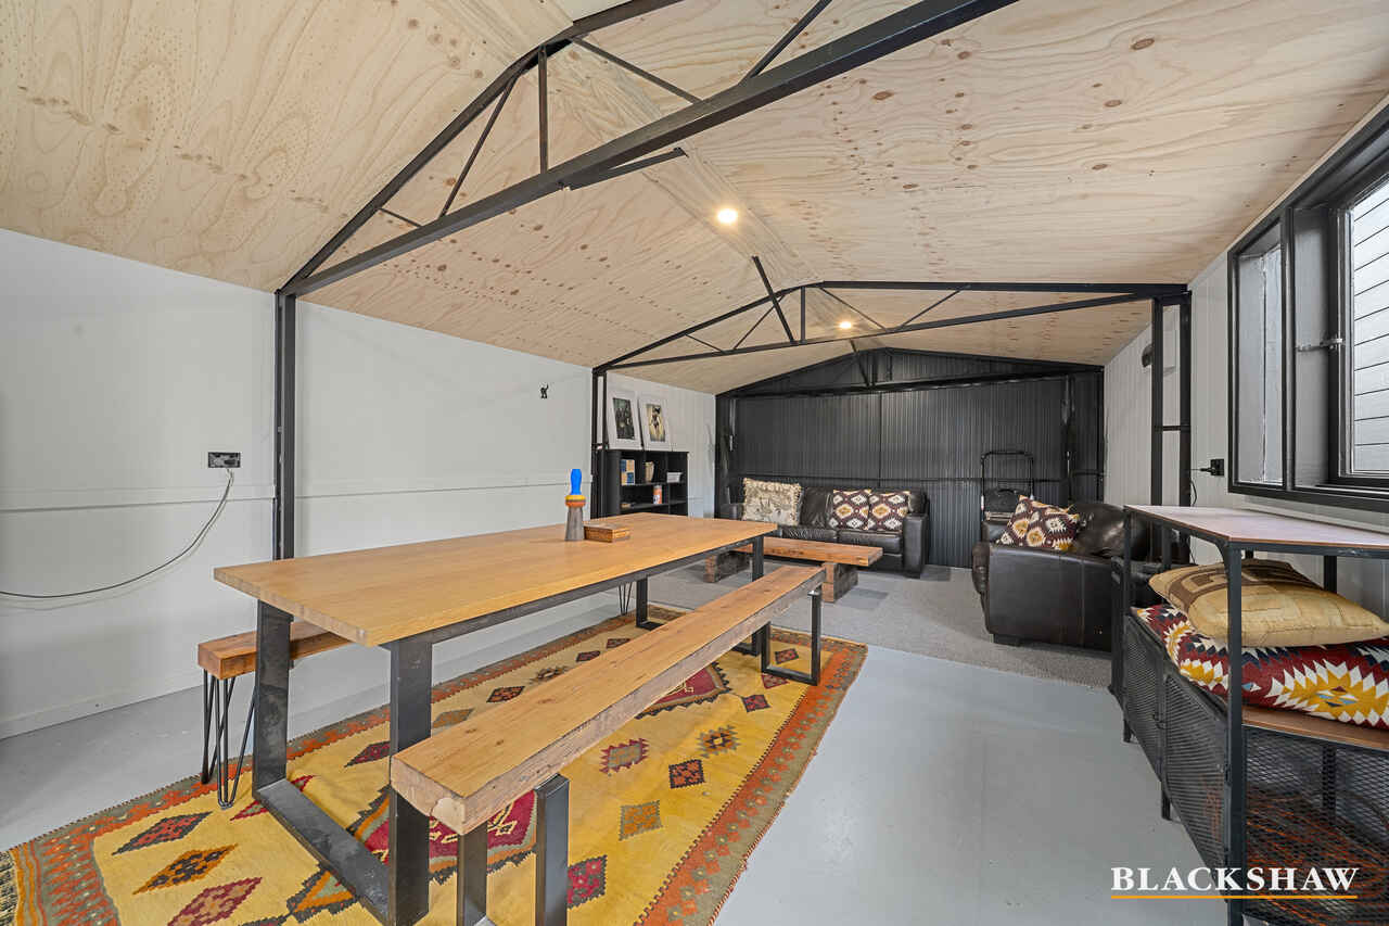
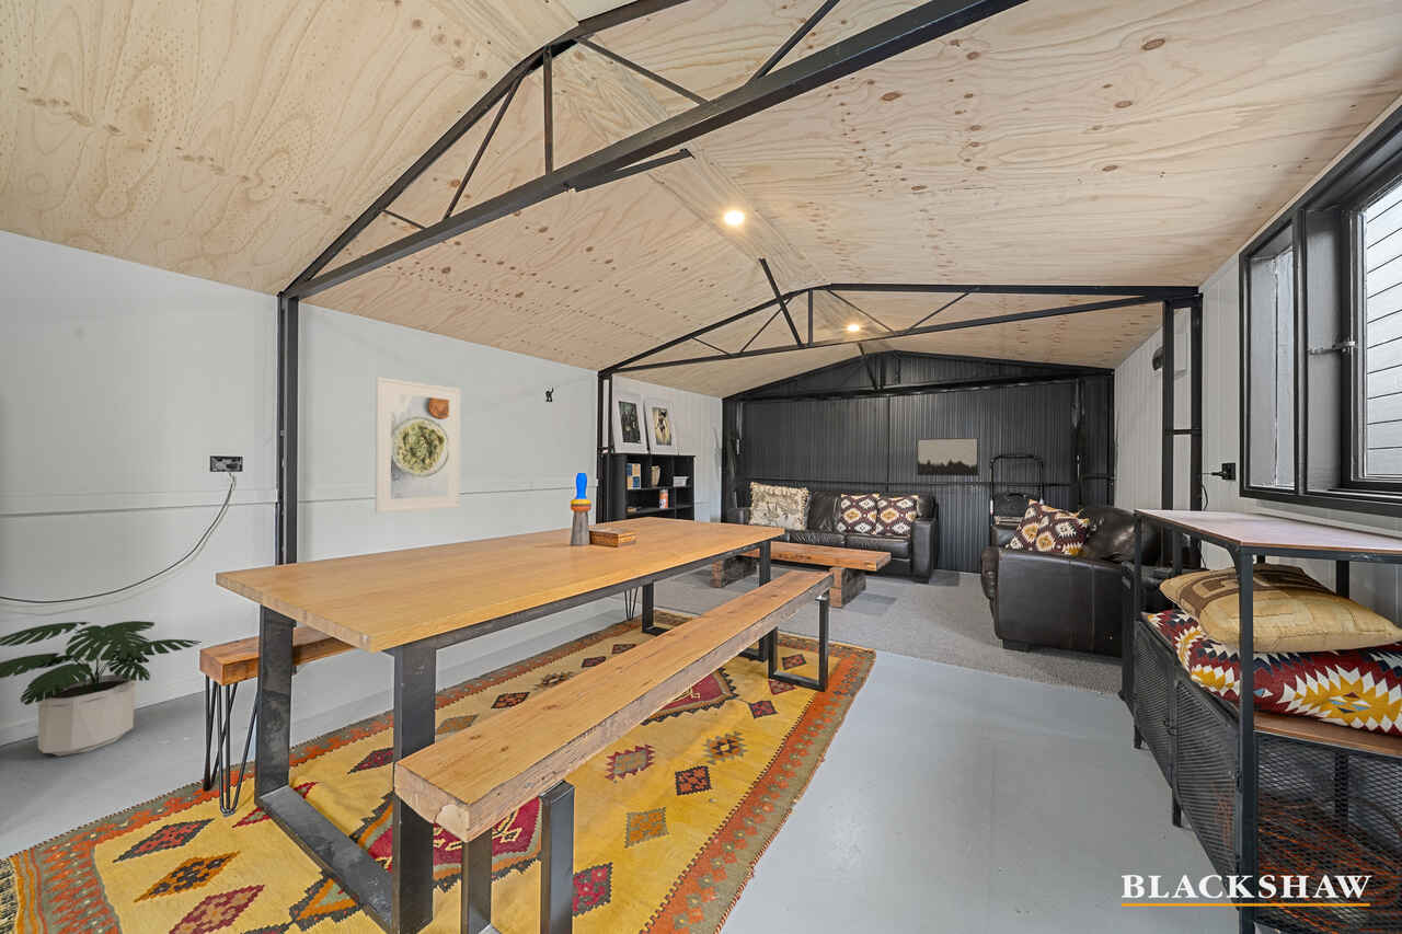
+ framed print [375,376,461,515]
+ wall art [916,437,979,477]
+ potted plant [0,620,204,758]
